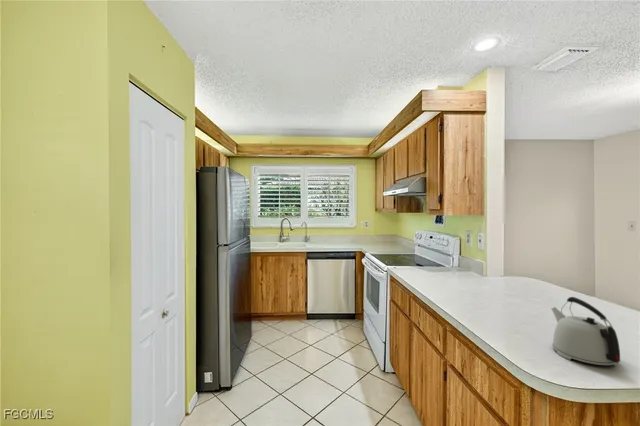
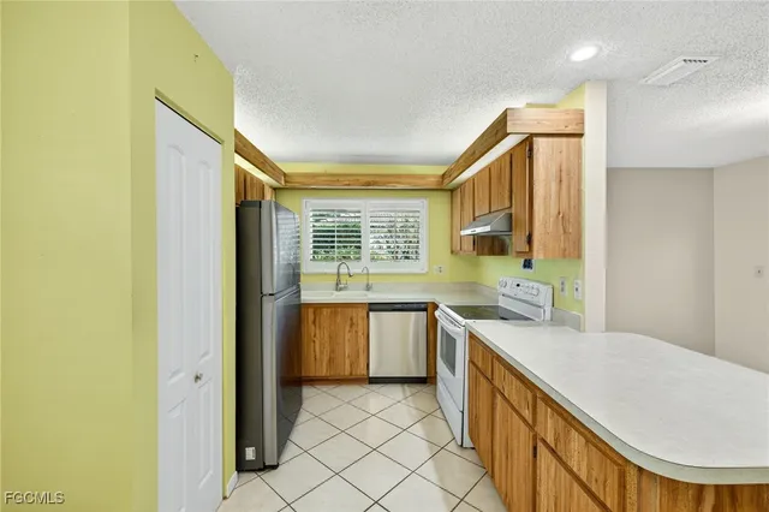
- kettle [550,296,621,367]
